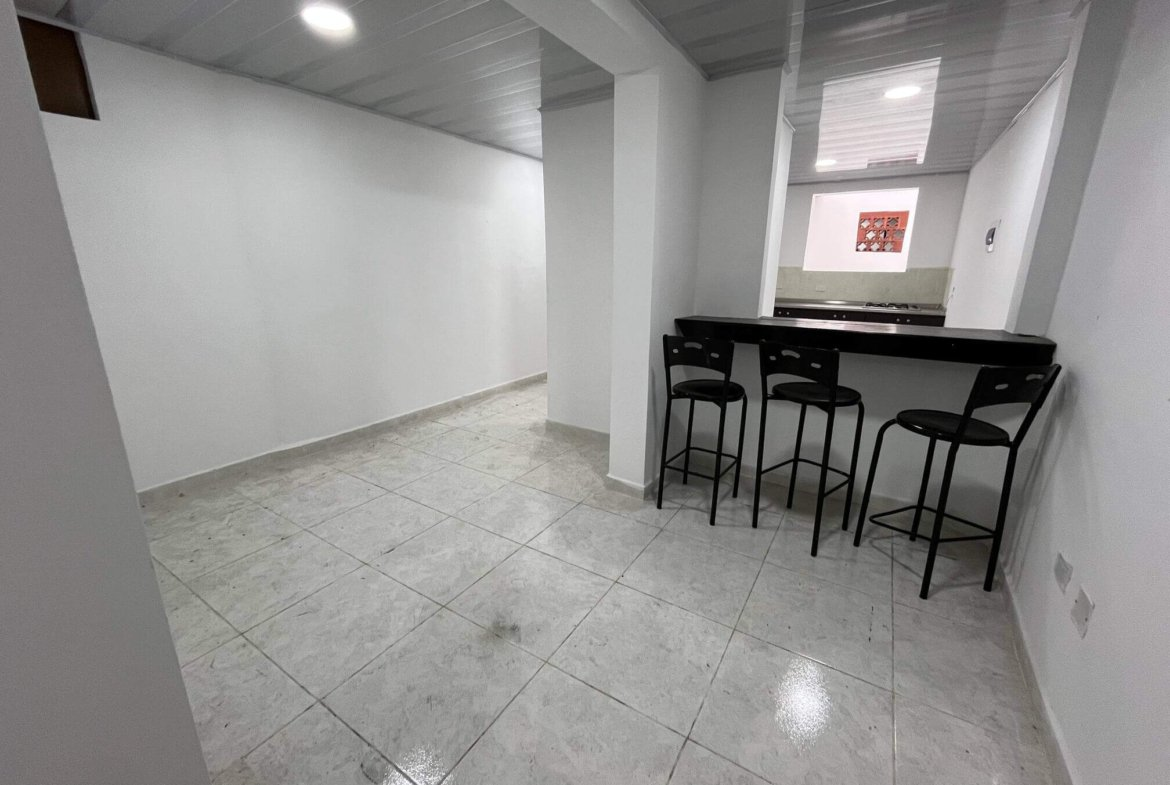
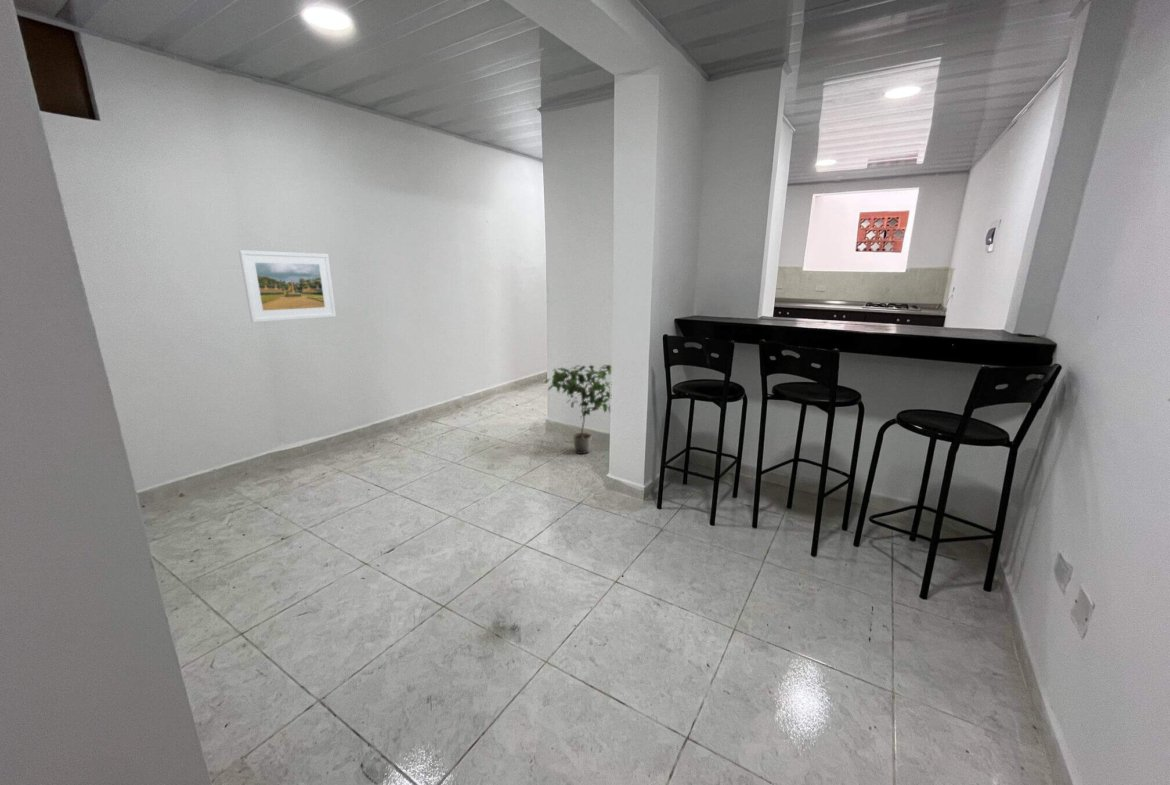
+ potted plant [543,364,612,455]
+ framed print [238,249,337,323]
